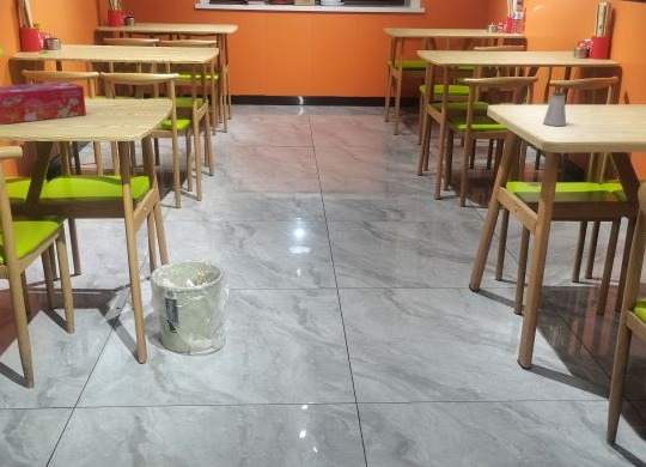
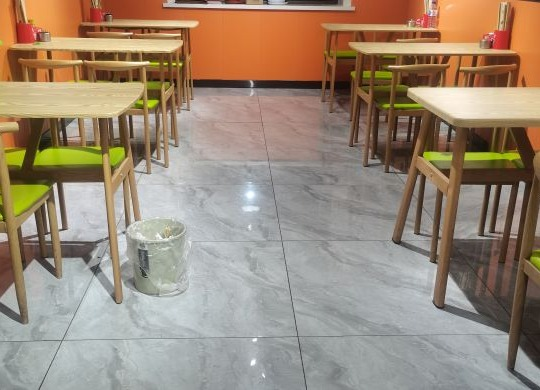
- saltshaker [542,91,567,127]
- tissue box [0,80,87,126]
